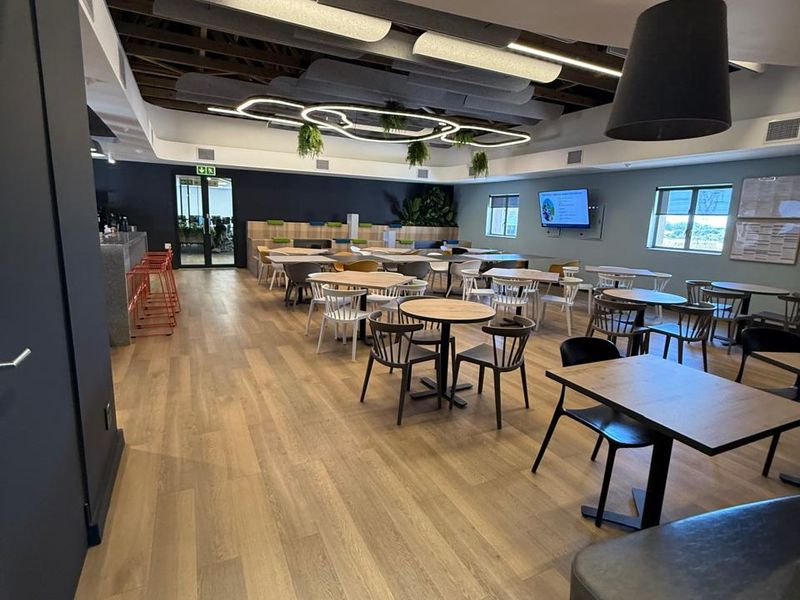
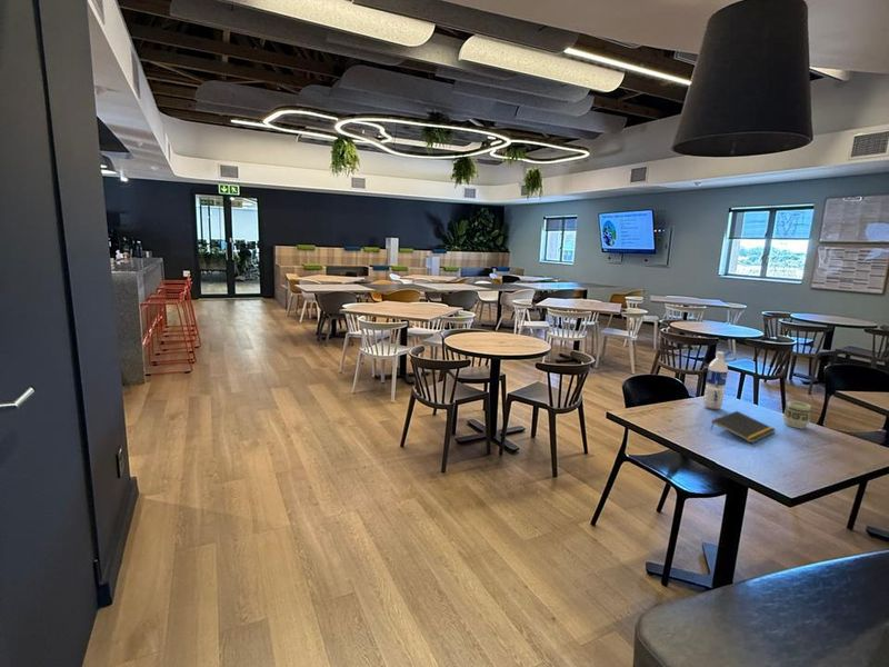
+ notepad [709,410,777,445]
+ cup [782,400,812,429]
+ water bottle [702,351,729,410]
